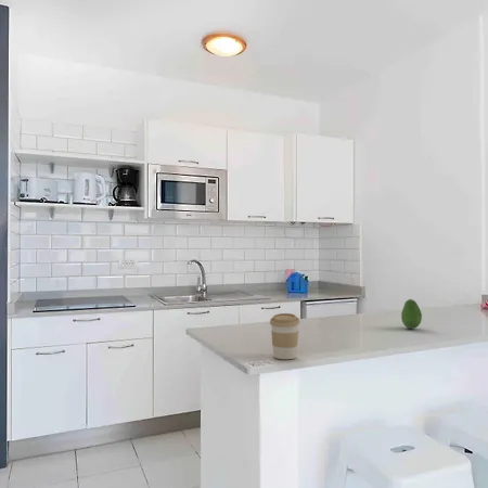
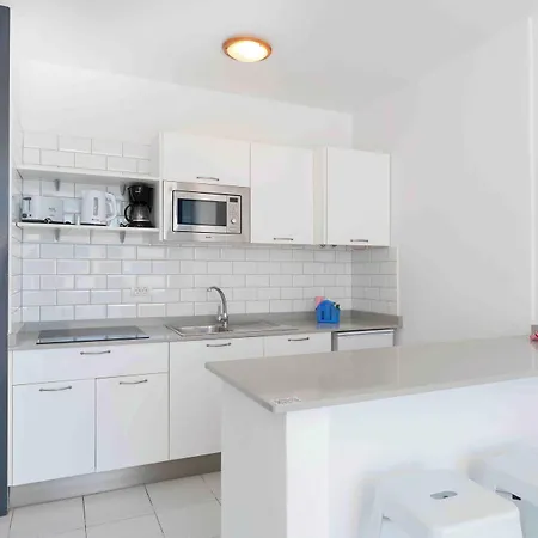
- fruit [400,298,423,330]
- coffee cup [269,312,300,360]
